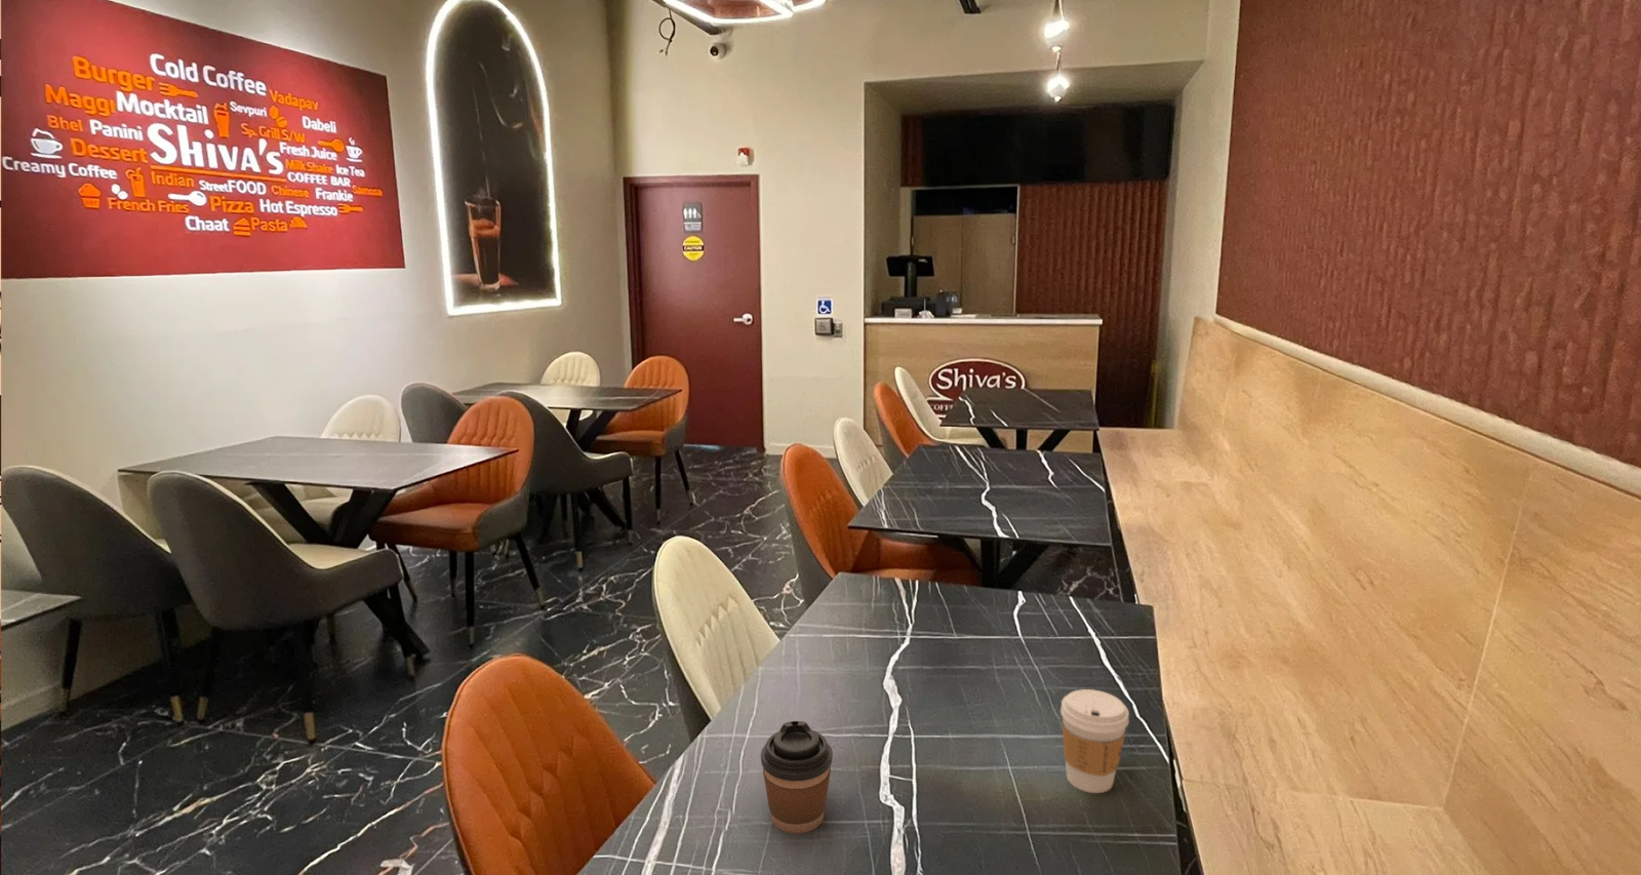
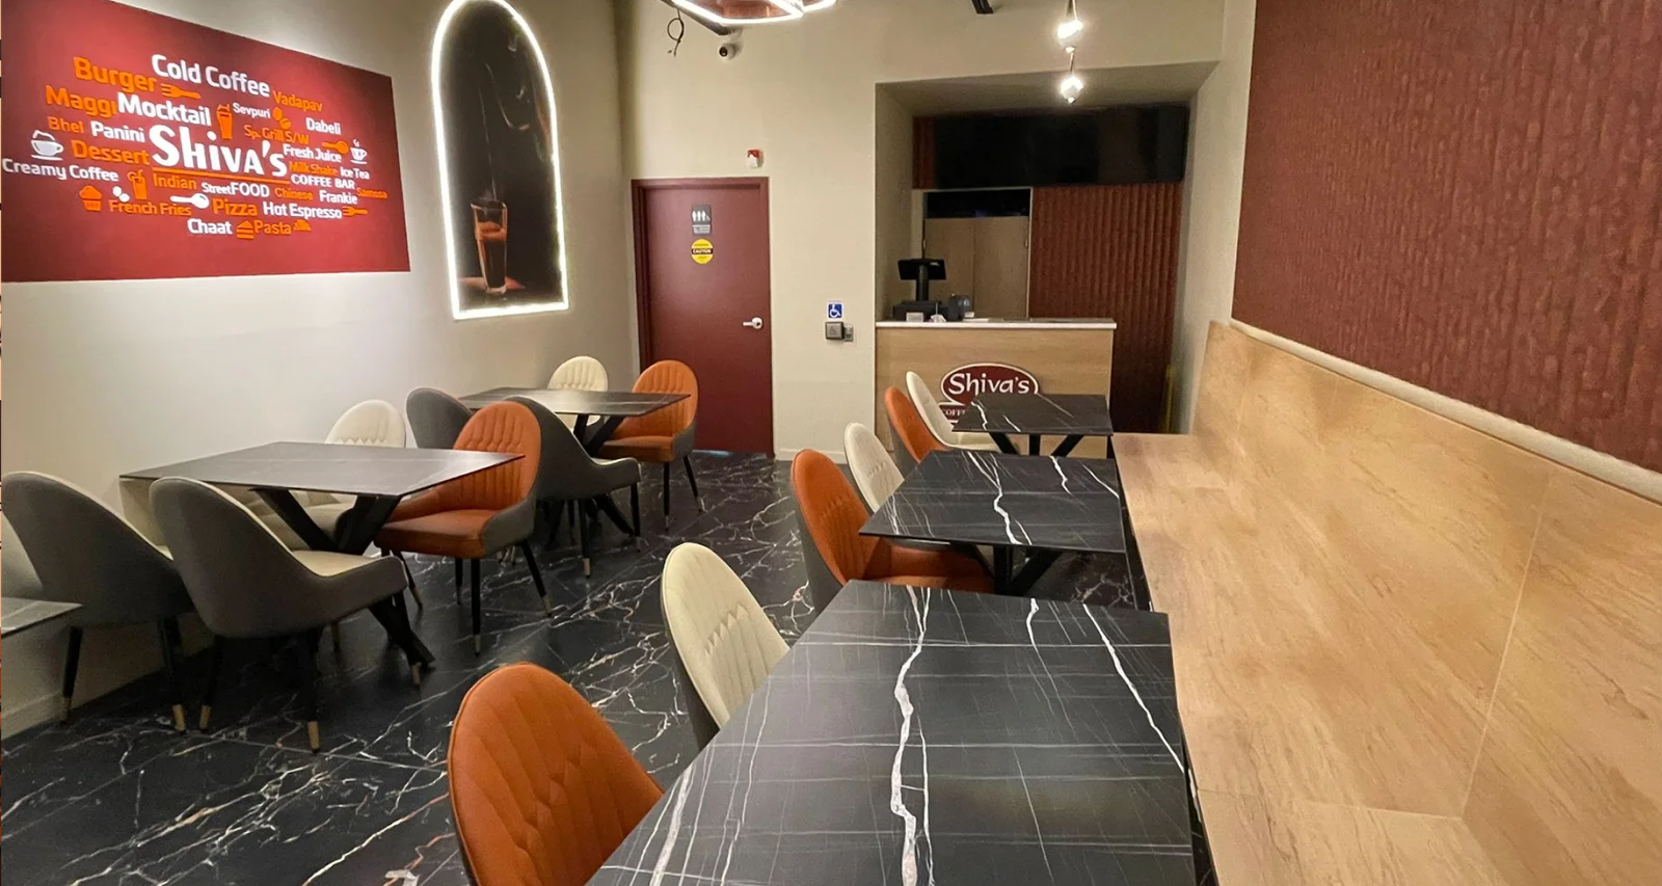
- coffee cup [760,720,834,835]
- coffee cup [1059,688,1130,794]
